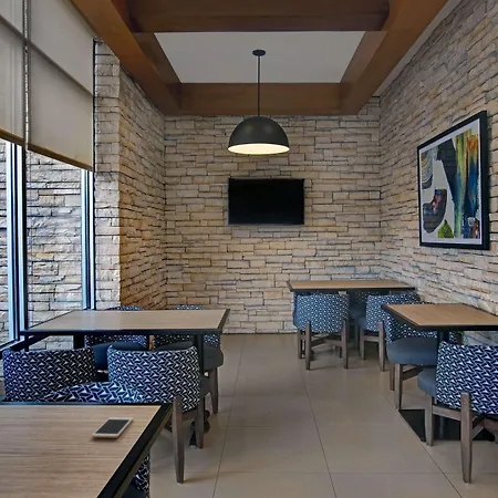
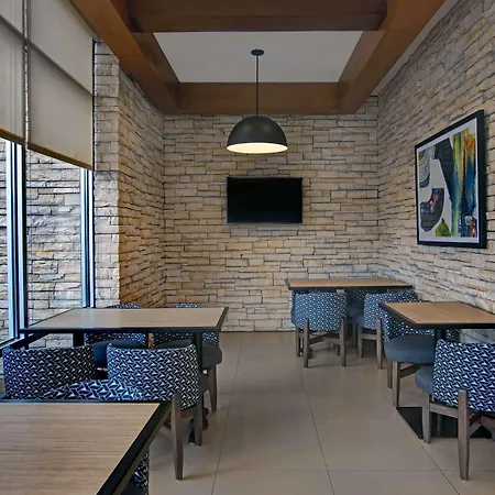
- cell phone [91,416,134,439]
